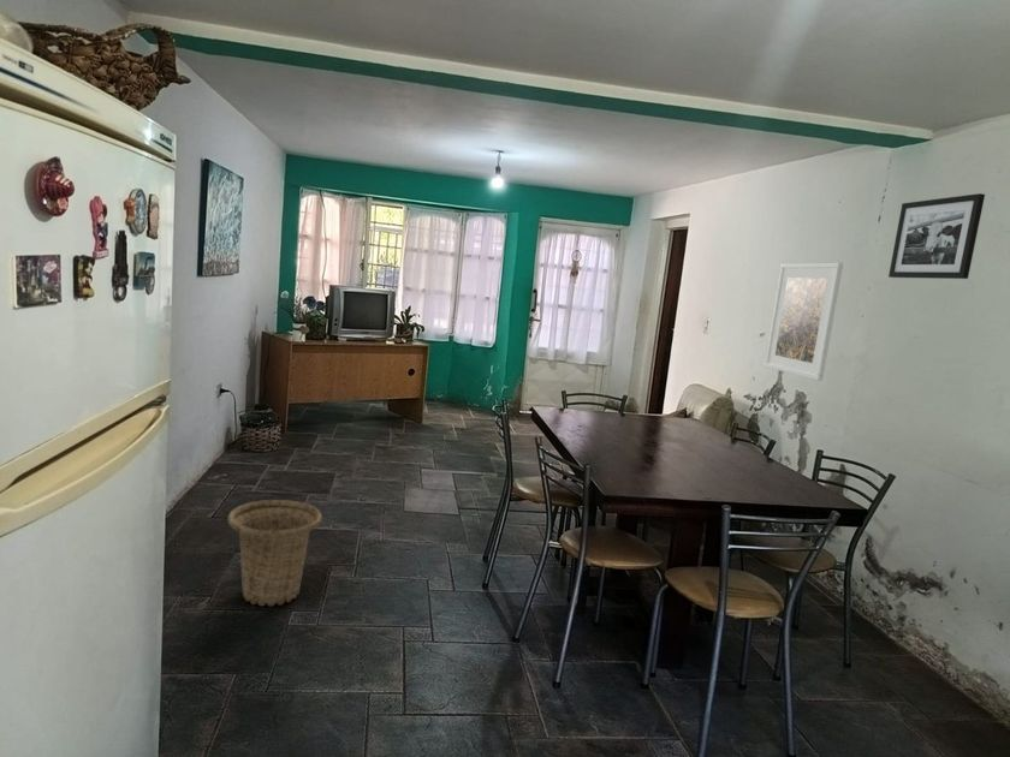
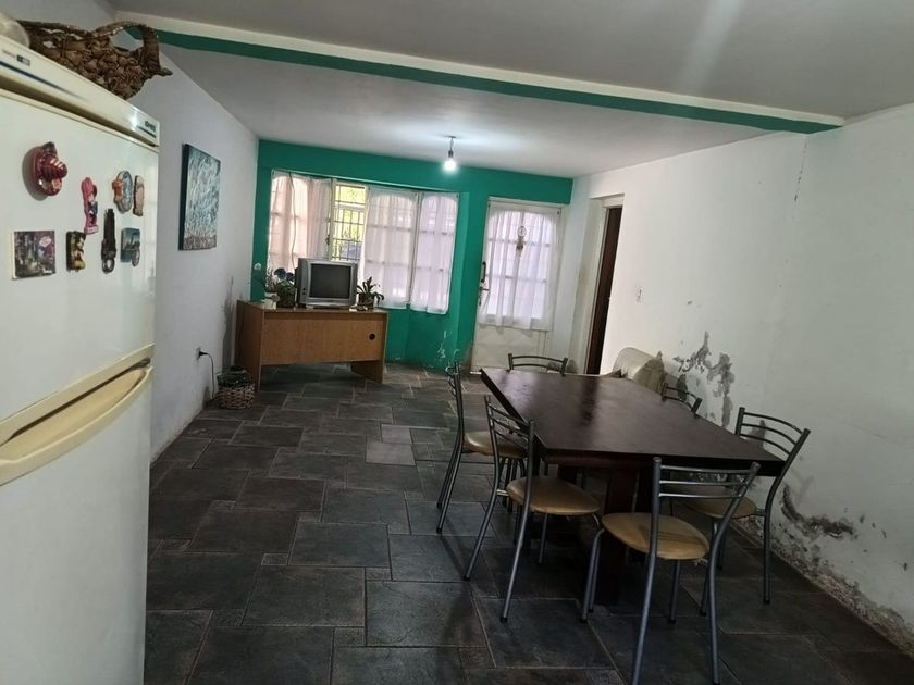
- basket [226,499,323,607]
- picture frame [887,192,986,280]
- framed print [764,262,844,382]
